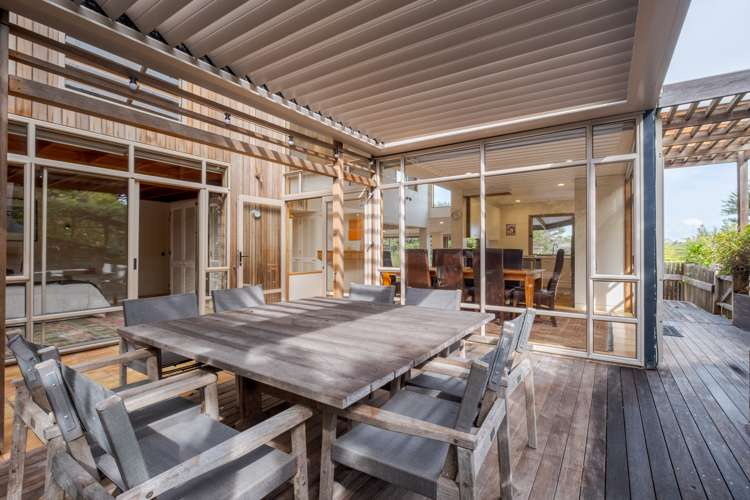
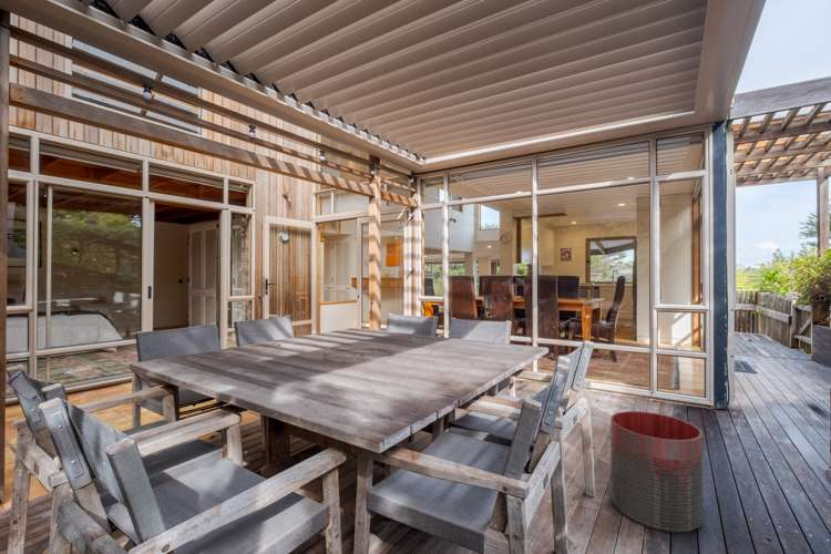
+ trash can [609,410,704,534]
